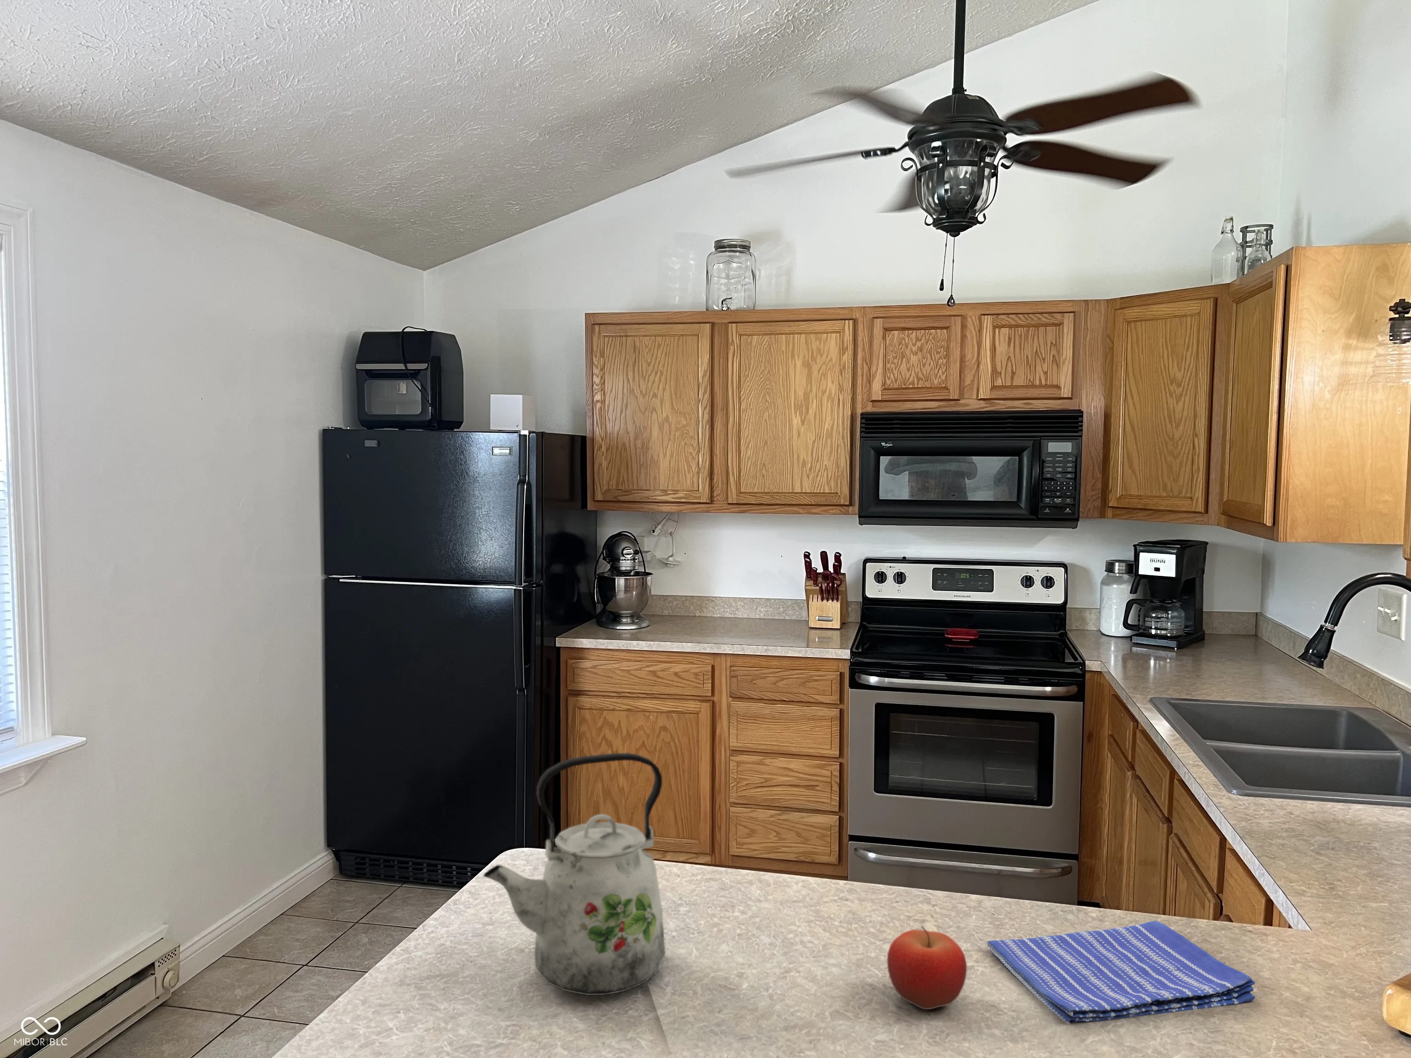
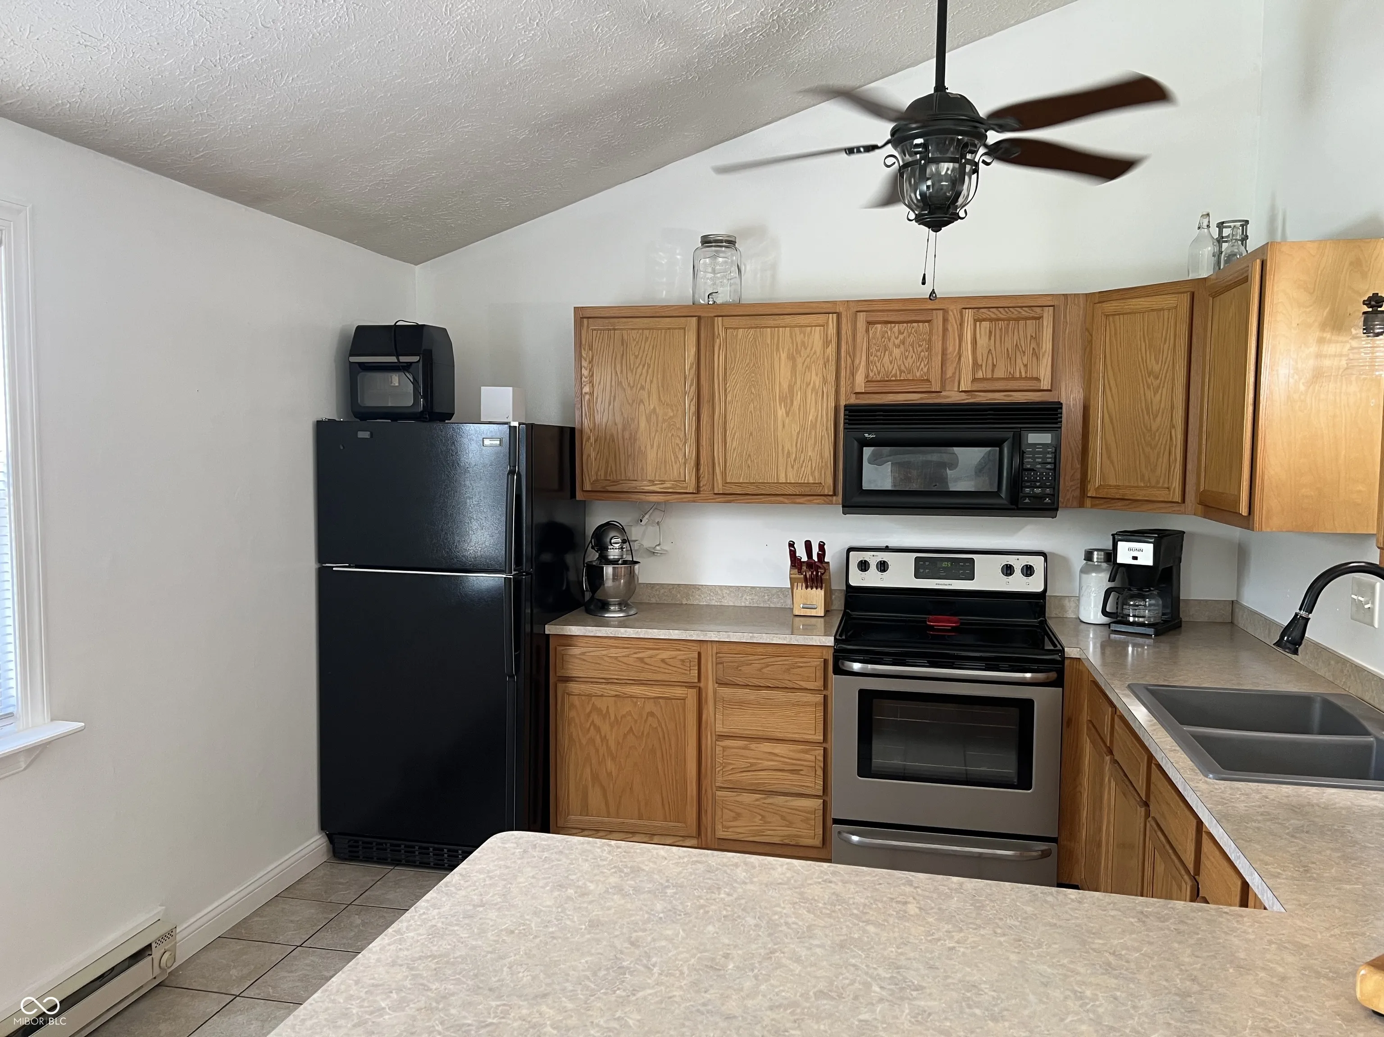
- dish towel [987,920,1255,1025]
- fruit [887,926,968,1010]
- kettle [482,752,666,996]
